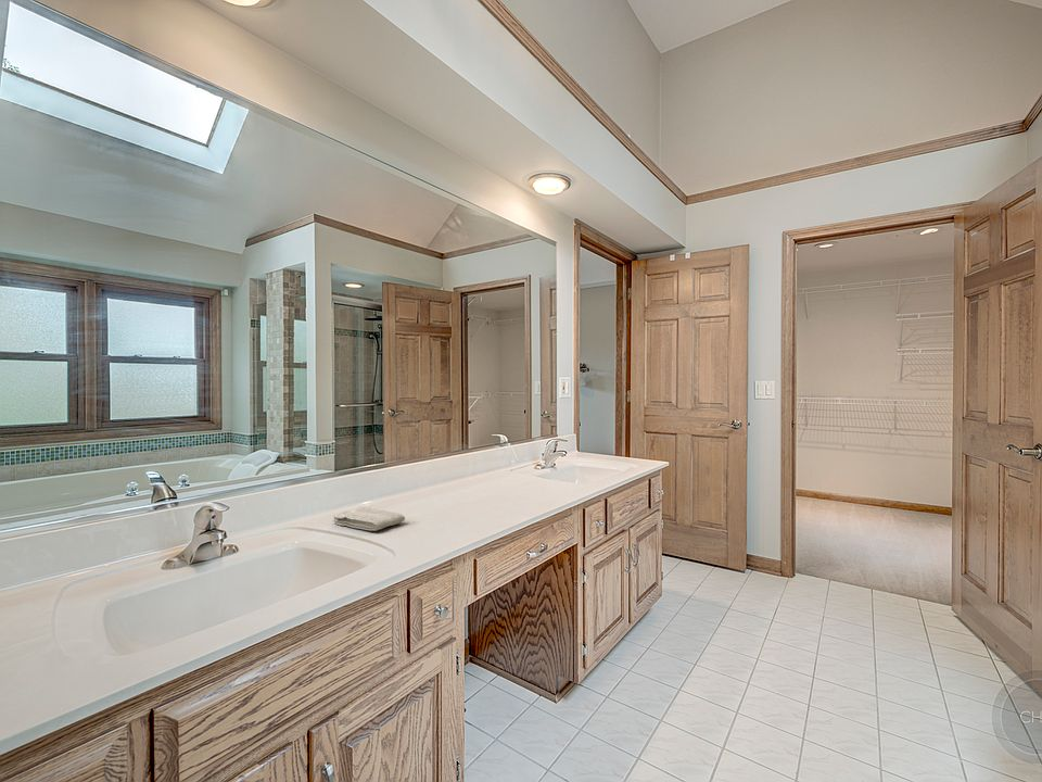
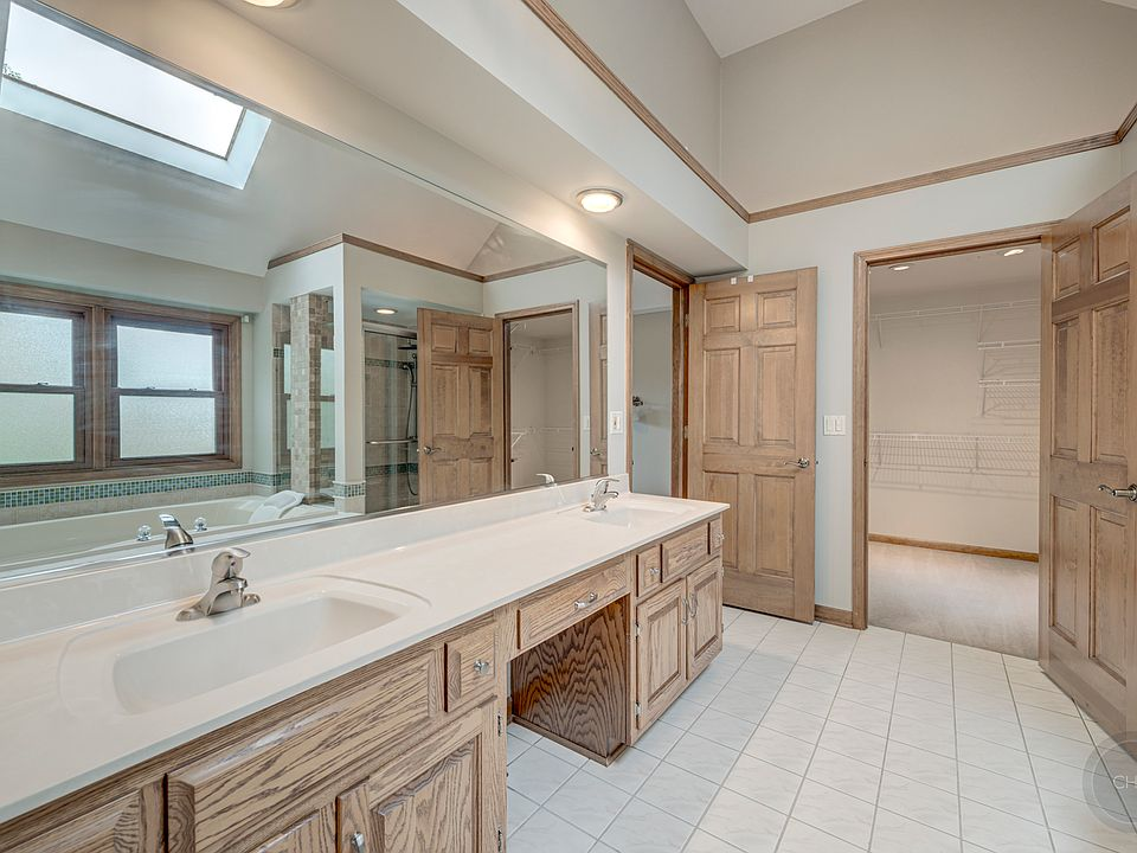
- washcloth [332,506,406,532]
